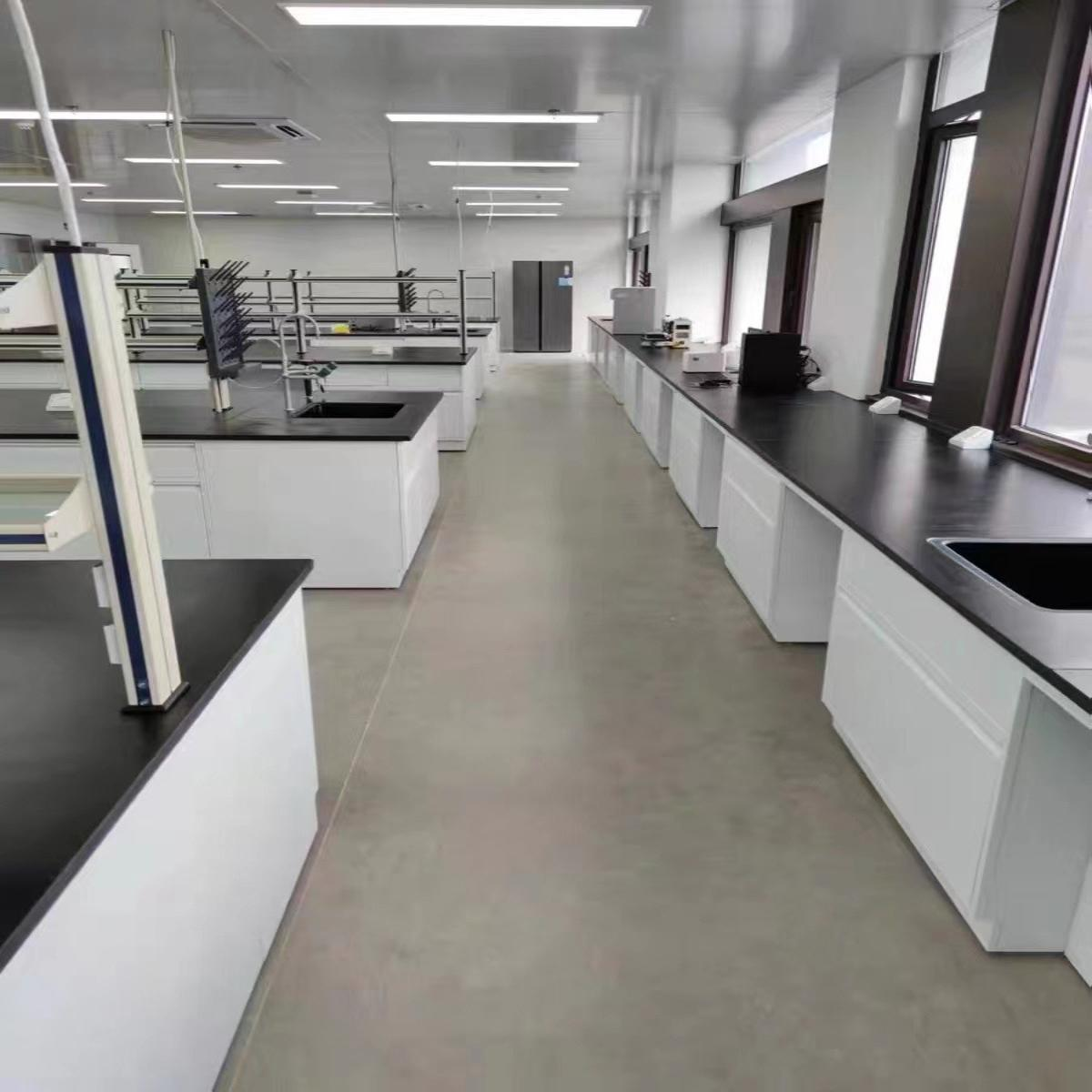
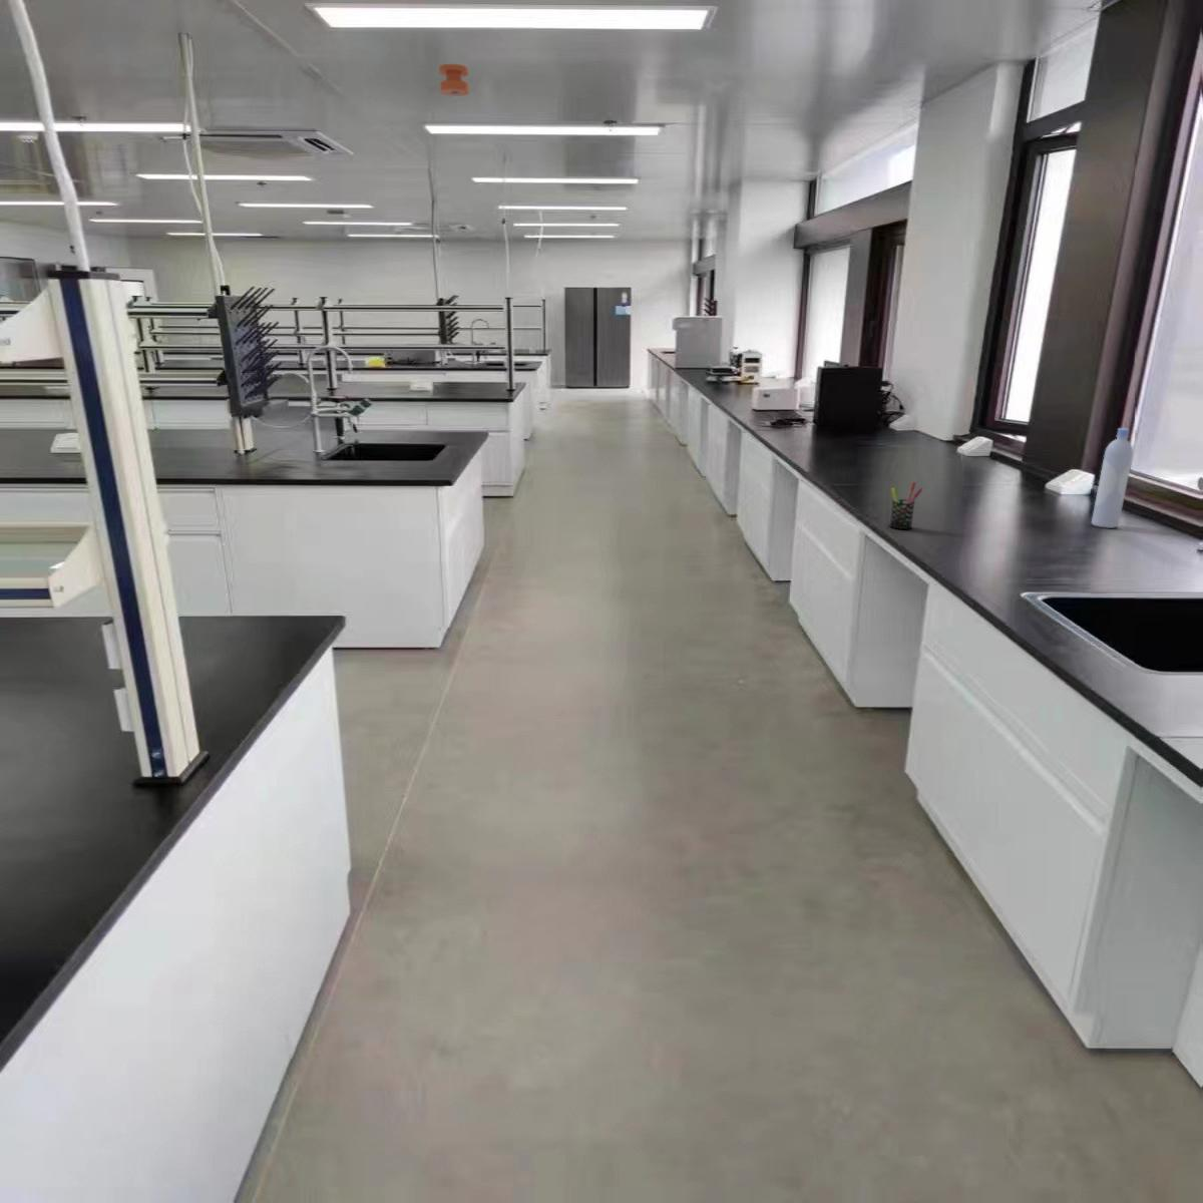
+ bottle [1091,427,1134,529]
+ pen holder [888,481,923,530]
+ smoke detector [438,63,470,97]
